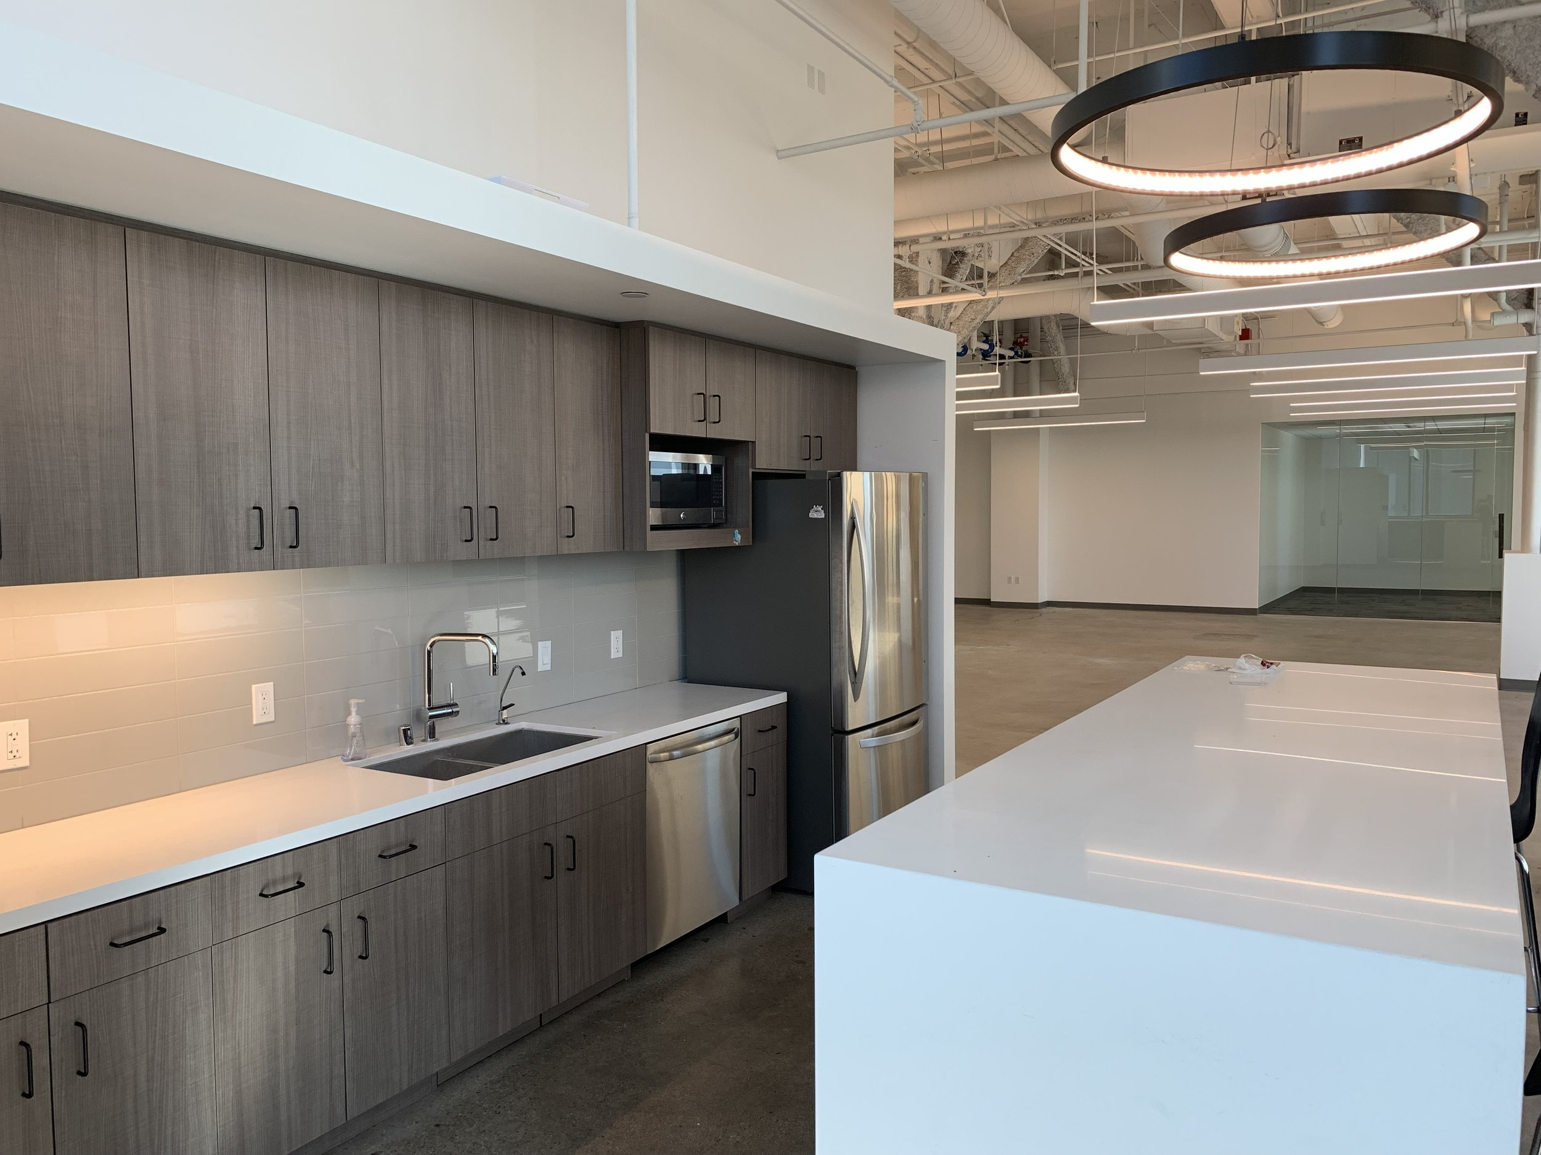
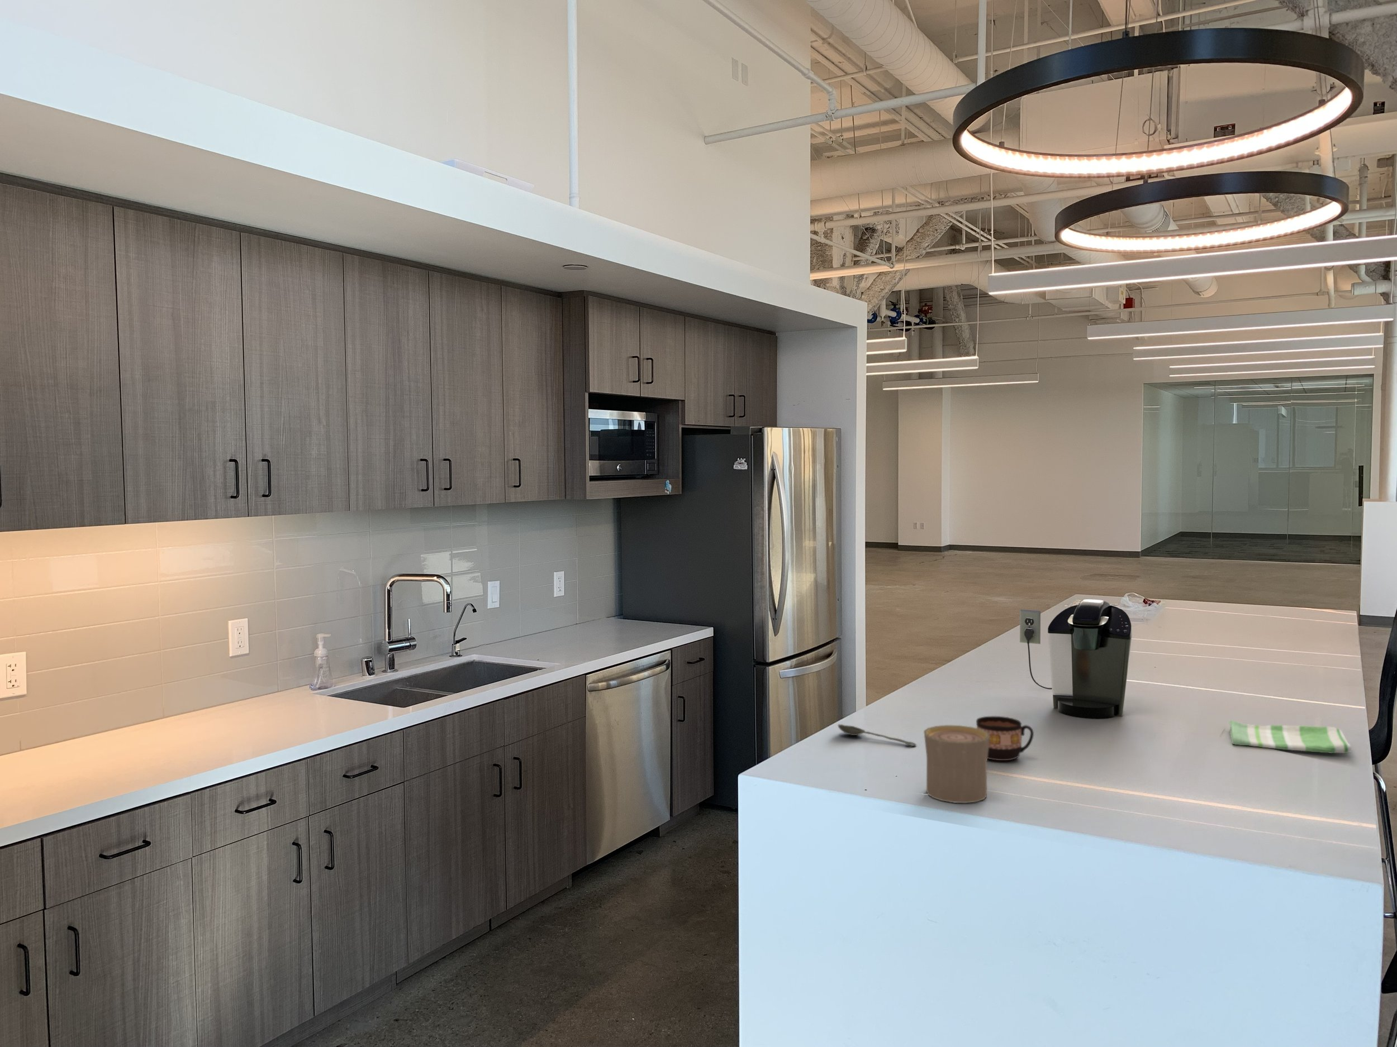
+ dish towel [1229,719,1352,753]
+ spoon [837,724,917,747]
+ cup [976,715,1034,761]
+ coffee maker [1020,598,1132,719]
+ cup [923,725,990,804]
